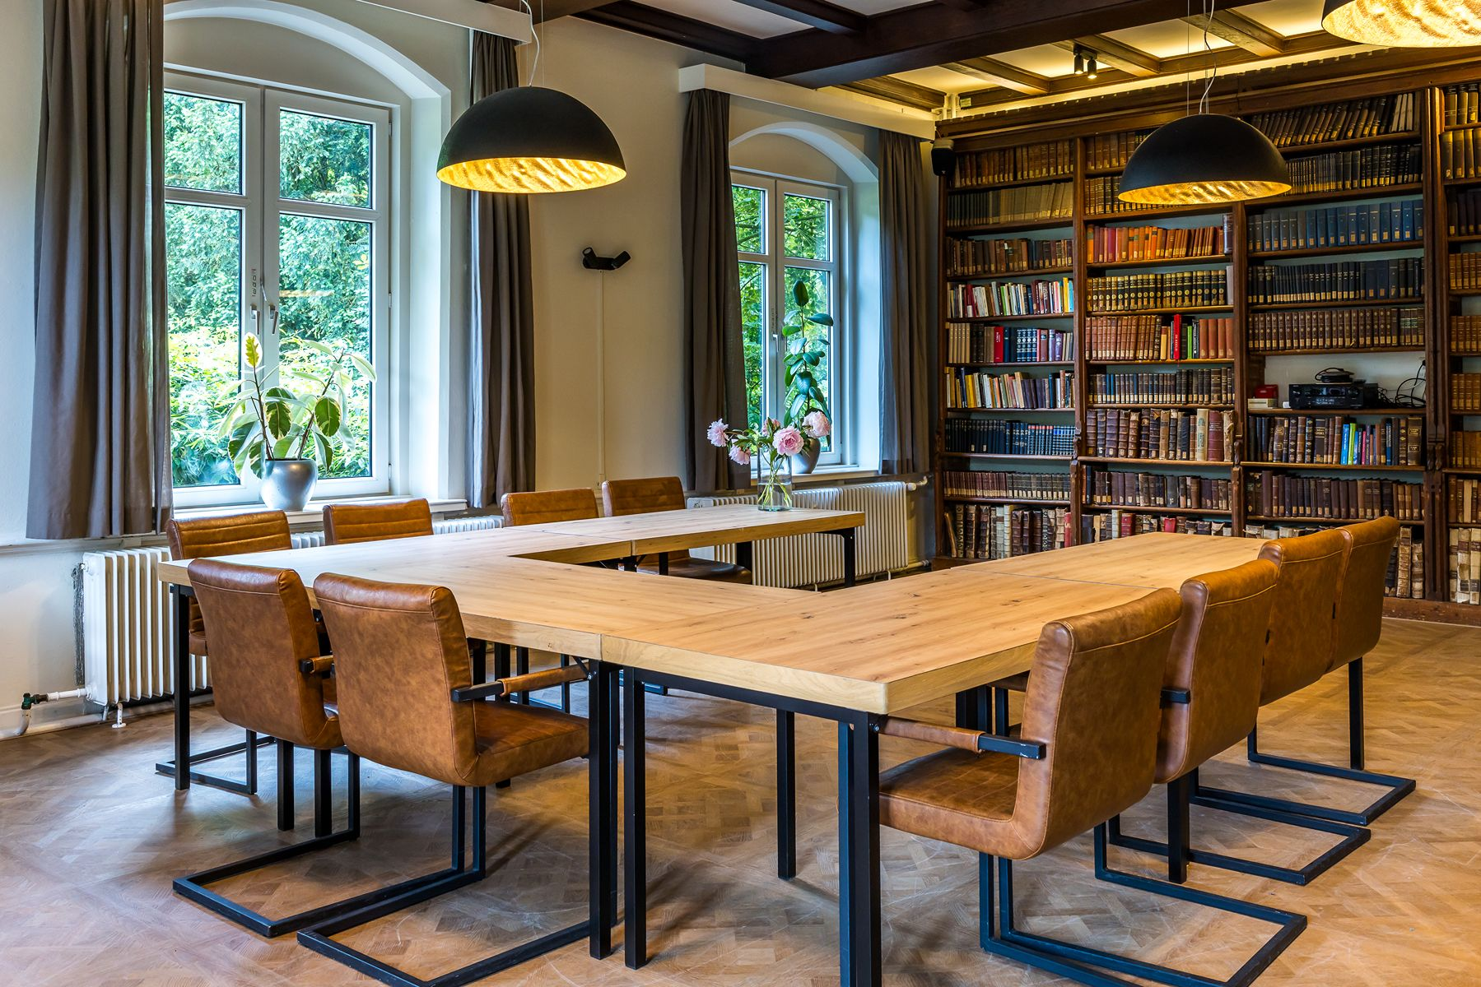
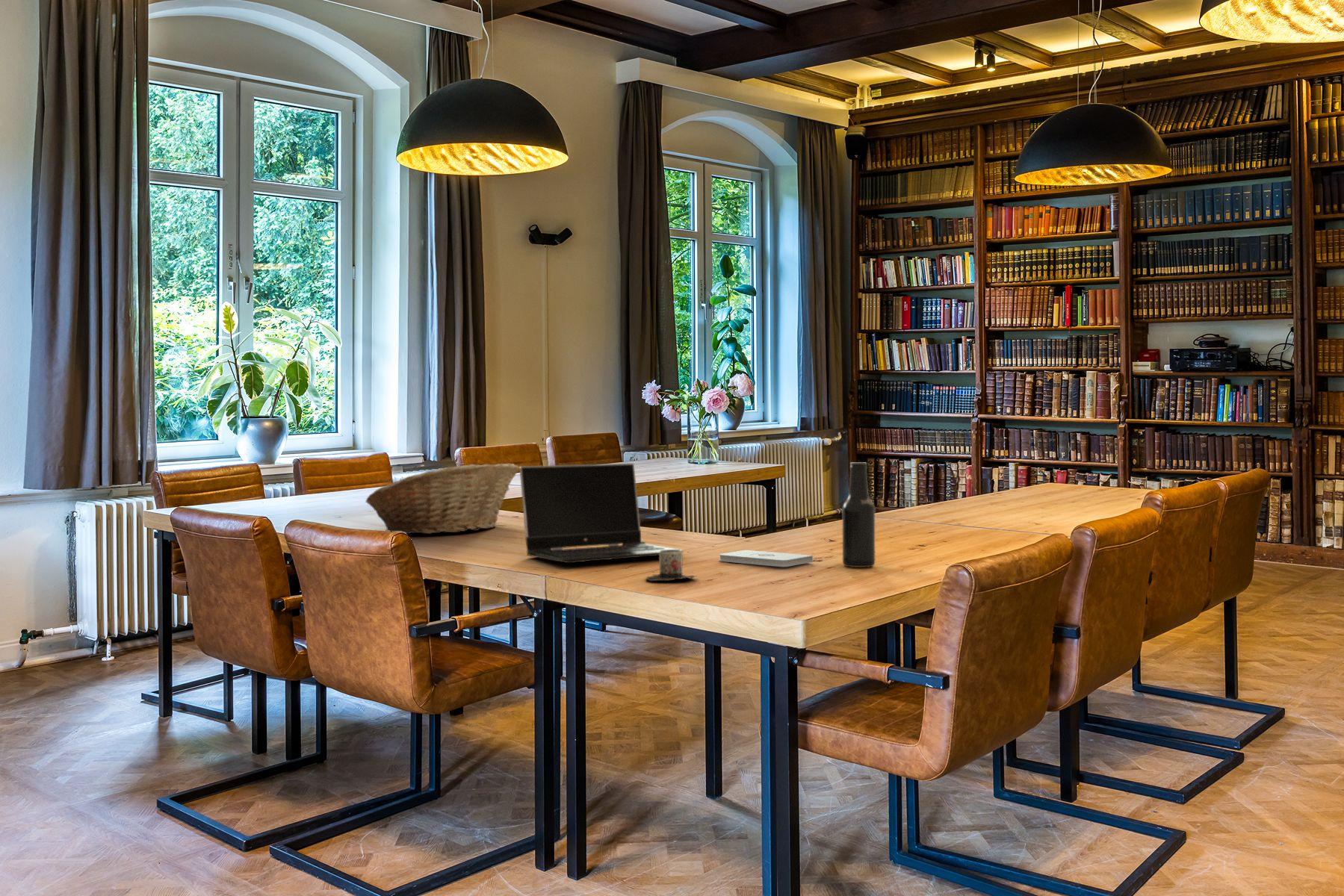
+ notepad [719,550,814,567]
+ laptop computer [518,462,684,564]
+ mug [645,549,698,582]
+ beer bottle [841,462,876,568]
+ fruit basket [365,463,519,535]
